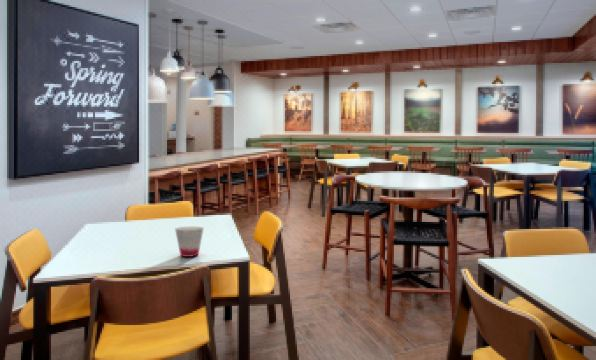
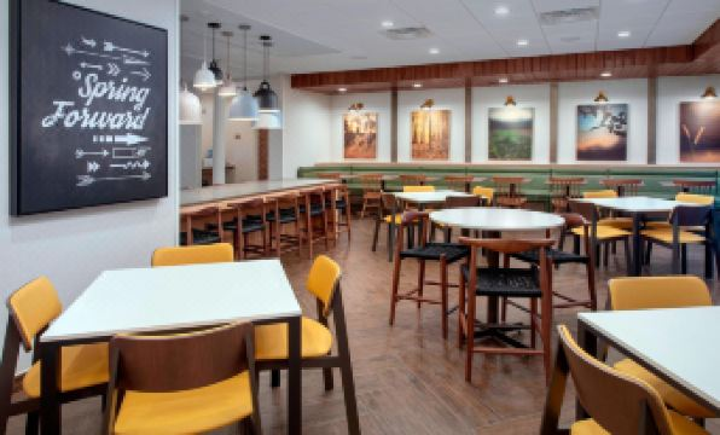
- cup [174,226,205,258]
